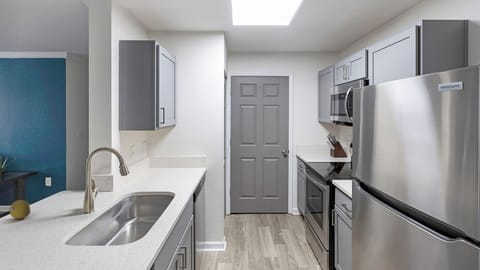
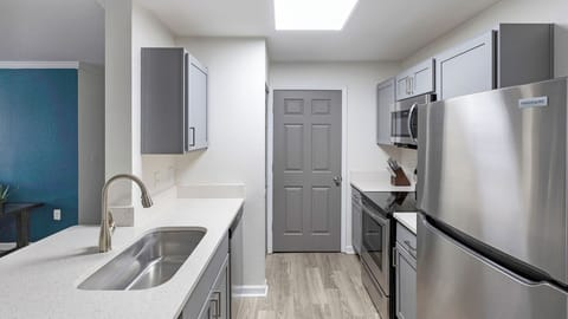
- fruit [8,199,31,220]
